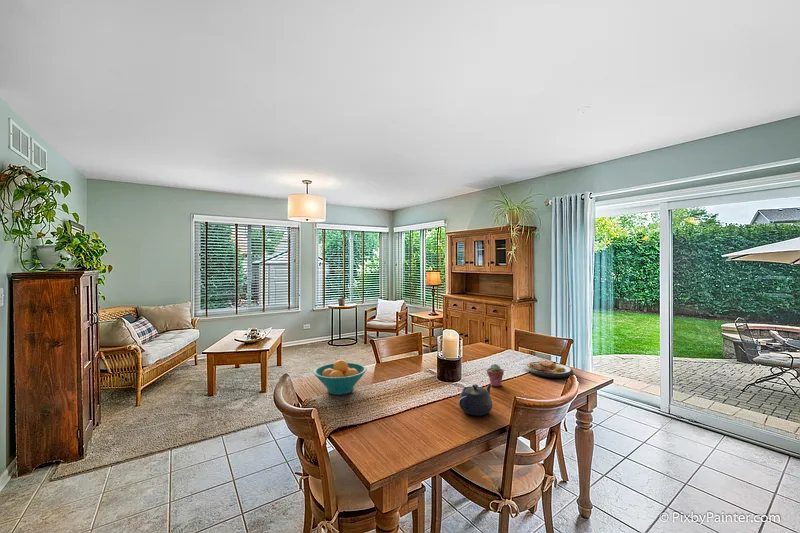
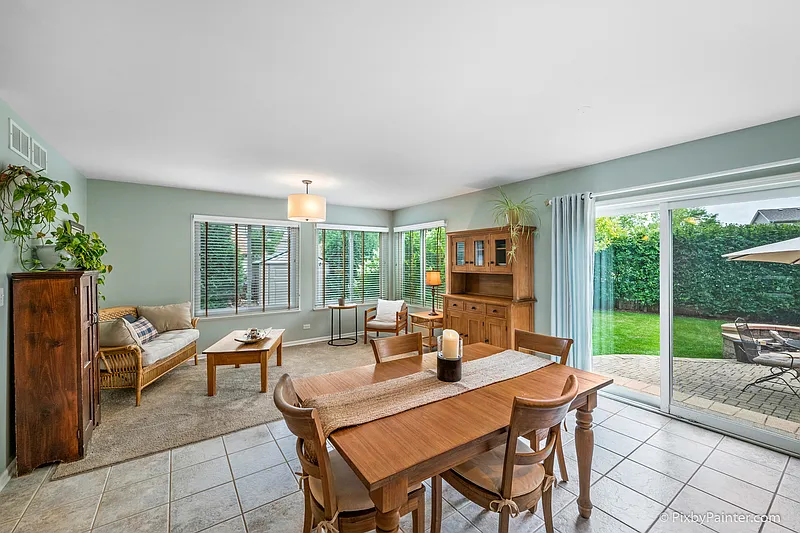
- plate [524,360,574,379]
- potted succulent [486,363,505,388]
- fruit bowl [312,359,368,396]
- teapot [458,383,493,417]
